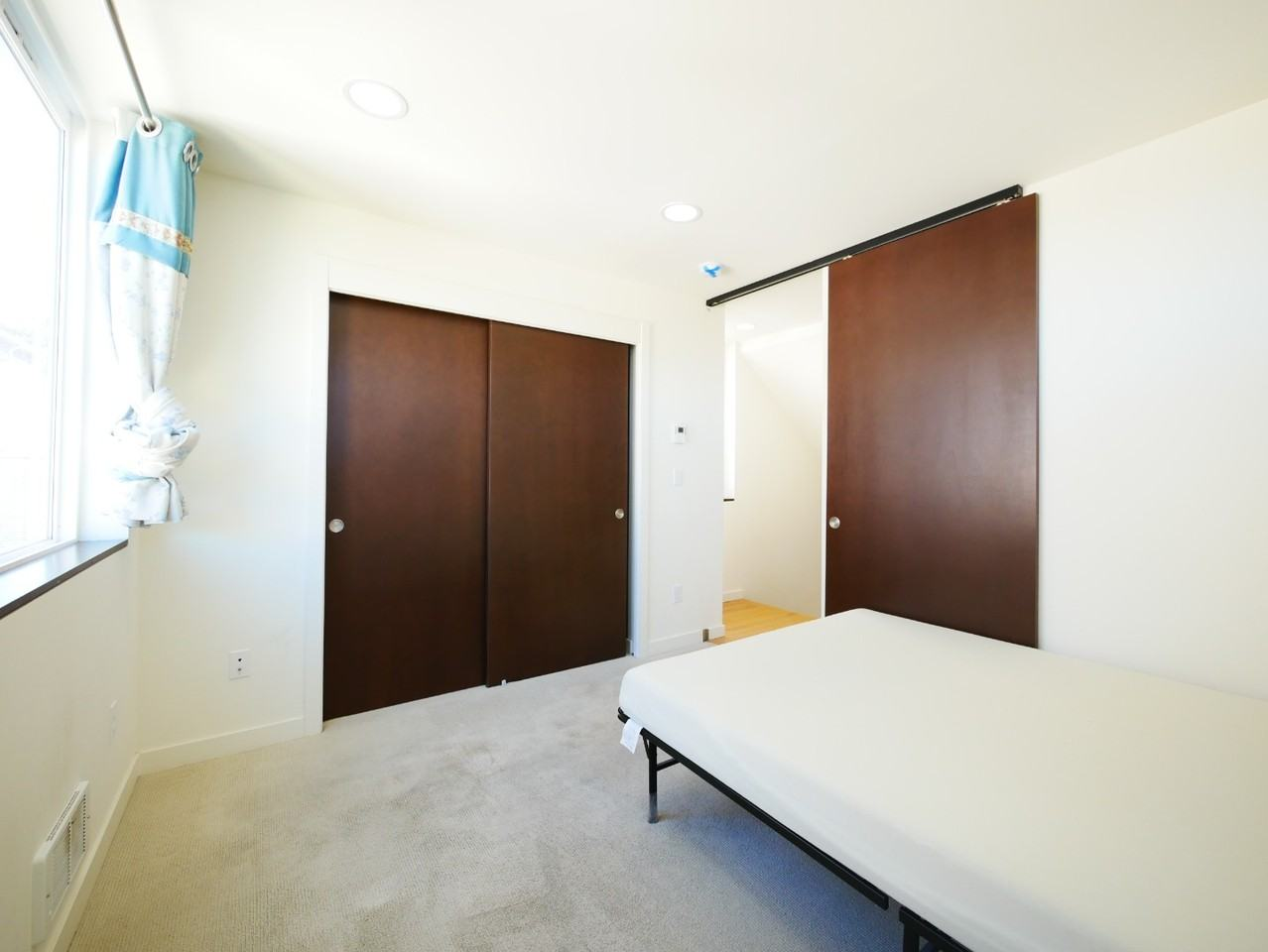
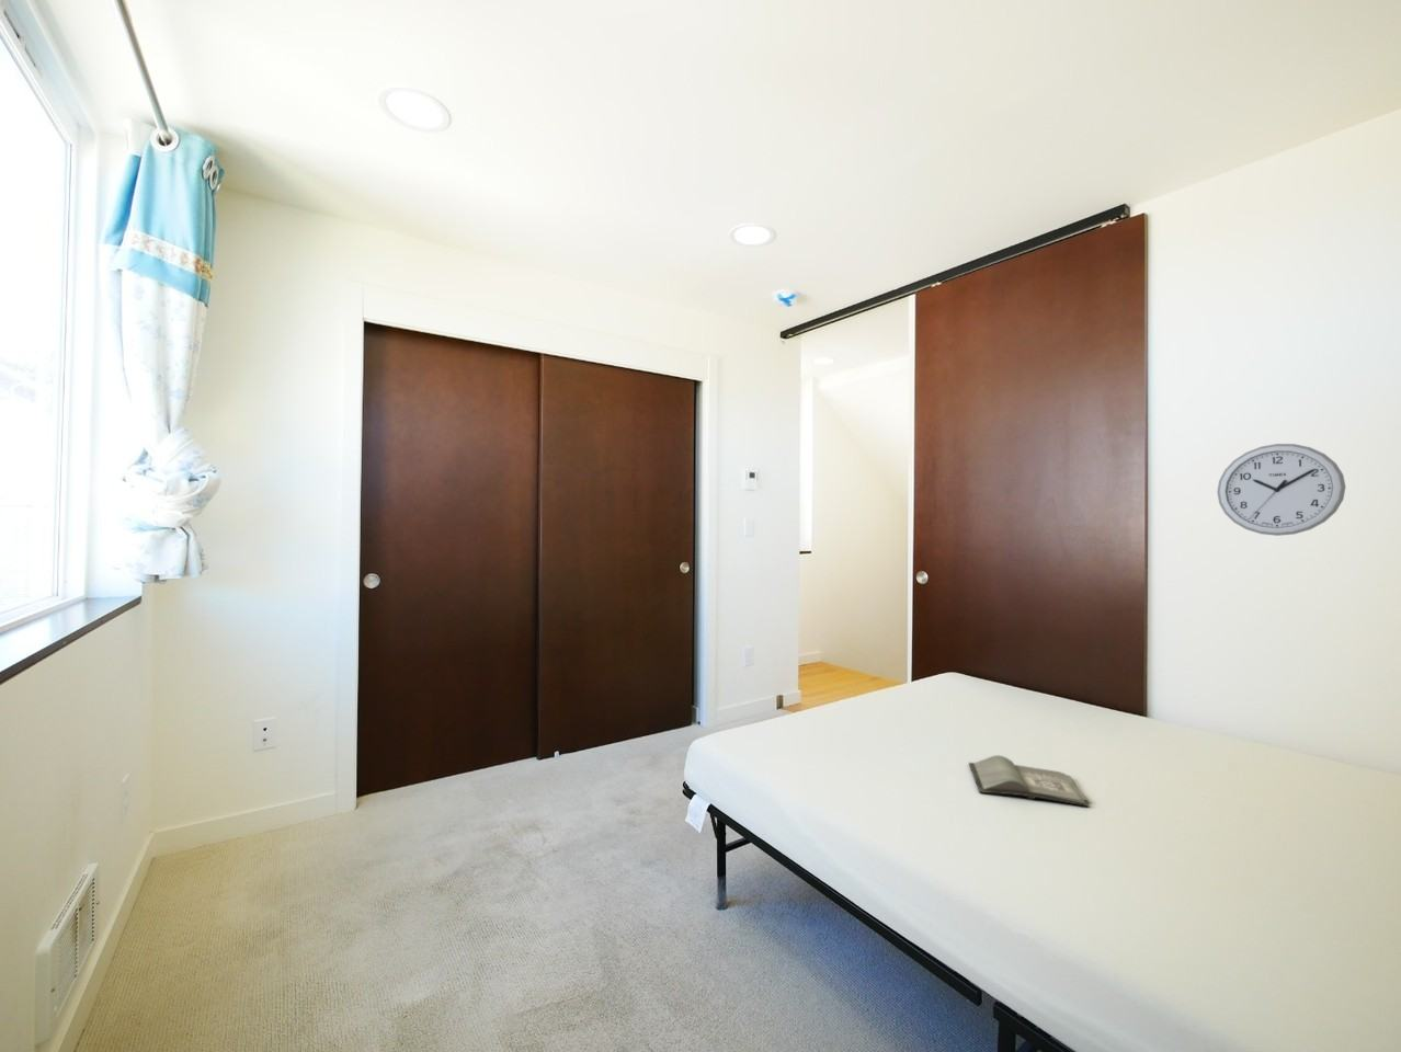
+ wall clock [1215,443,1347,537]
+ hardback book [968,754,1089,808]
